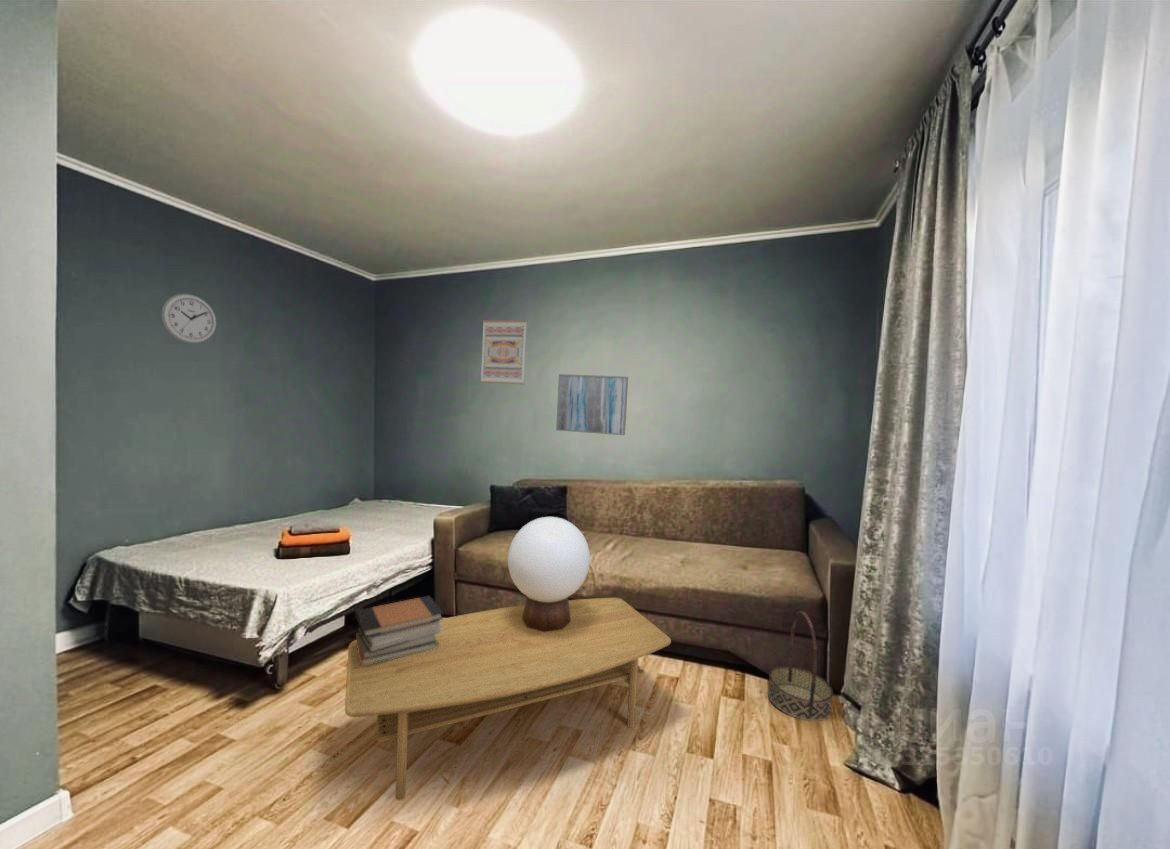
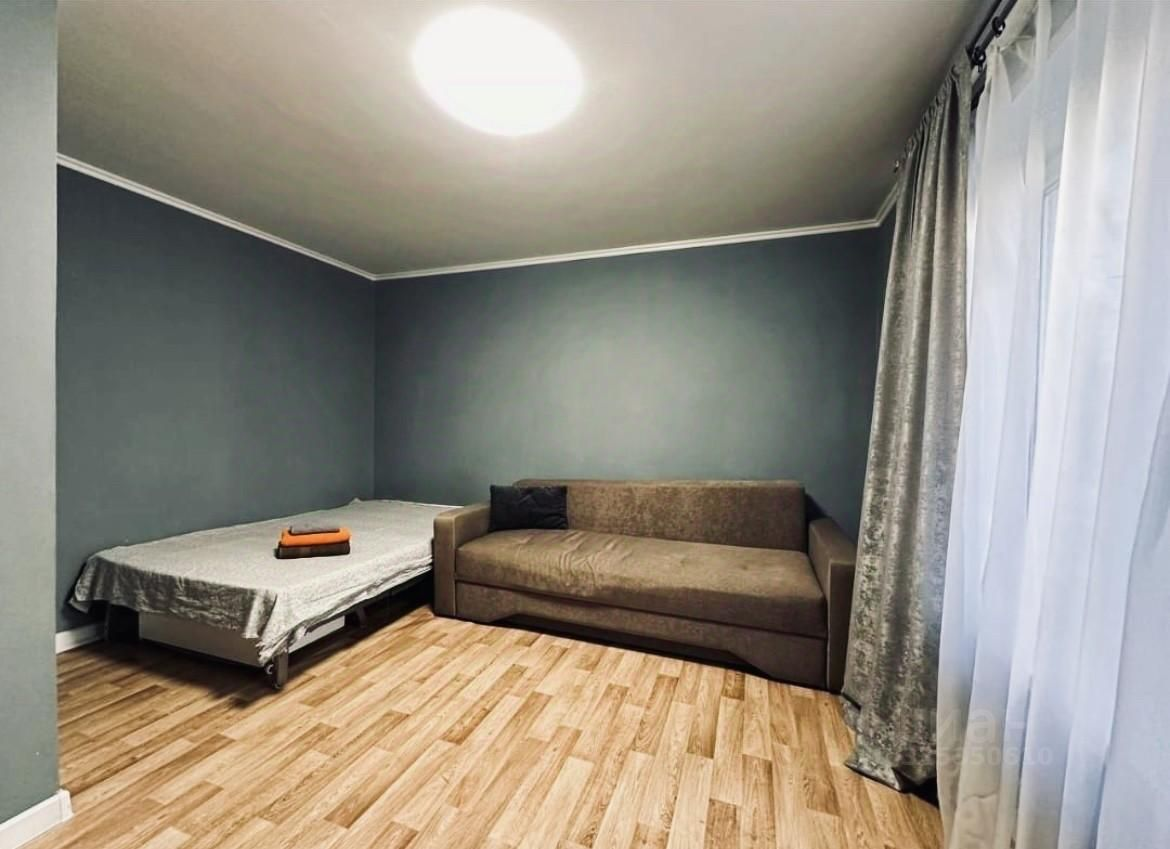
- coffee table [344,597,672,802]
- wall art [555,373,629,436]
- wall art [479,319,528,385]
- basket [767,610,834,722]
- book stack [355,595,444,666]
- wall clock [161,293,217,344]
- table lamp [507,516,591,632]
